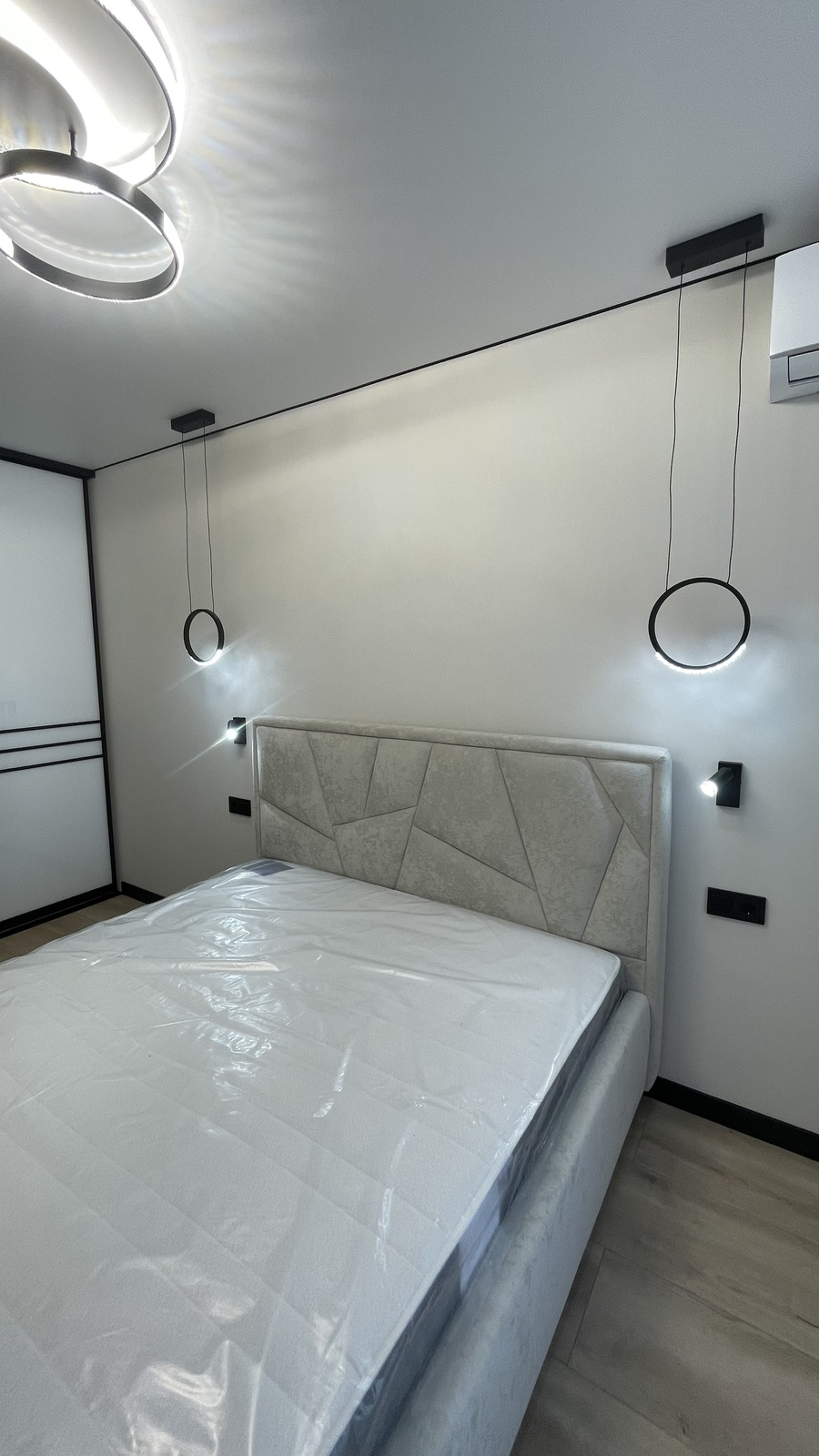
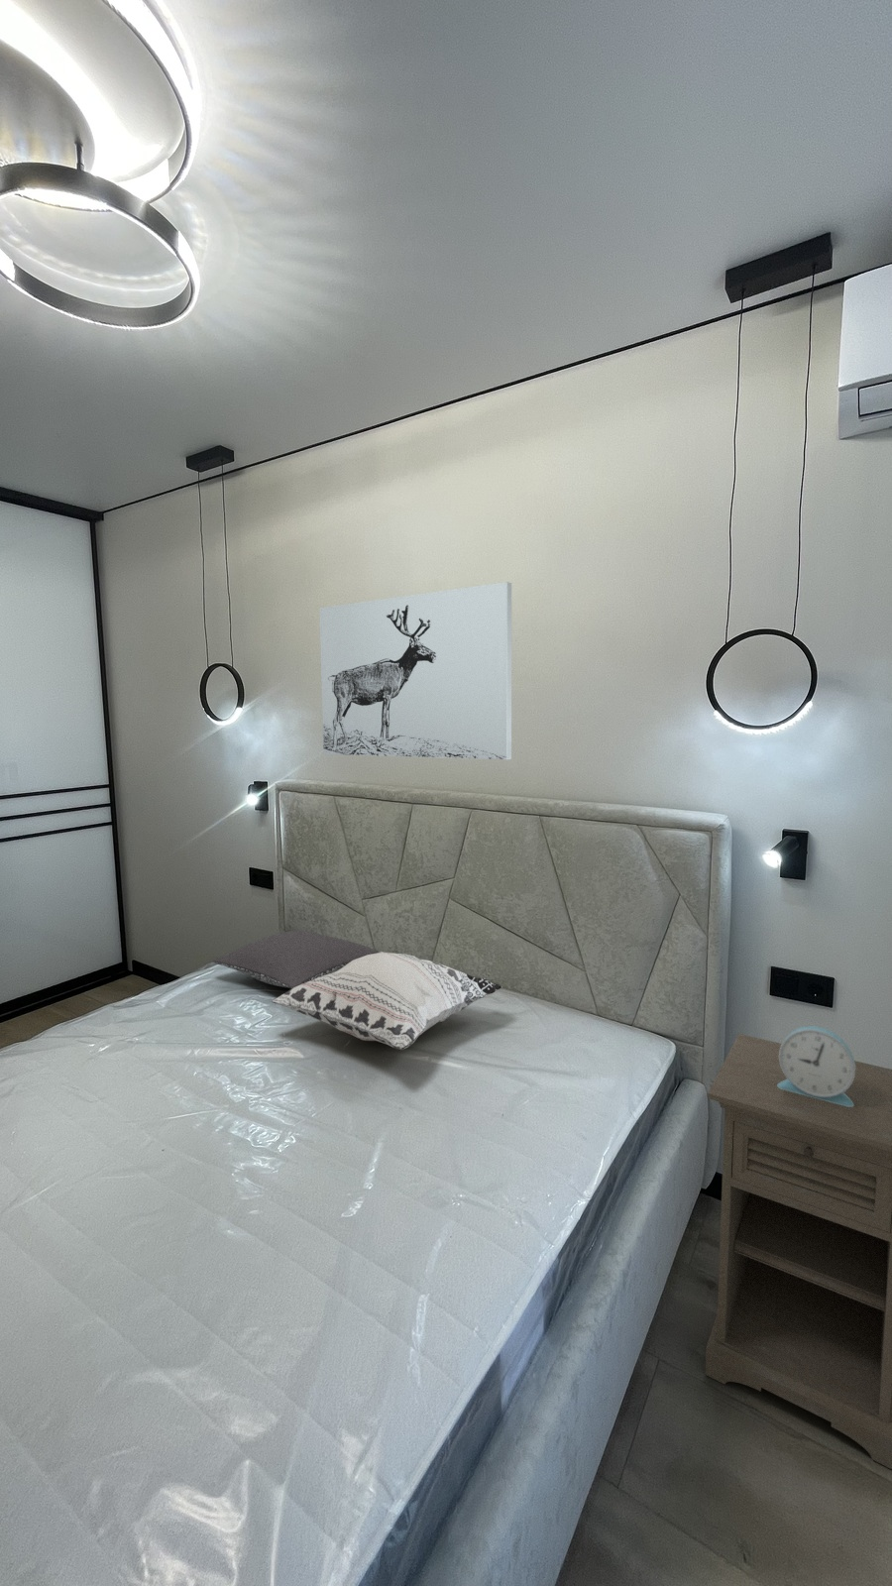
+ wall art [318,581,512,761]
+ pillow [212,930,380,989]
+ nightstand [704,1033,892,1471]
+ alarm clock [778,1025,855,1107]
+ decorative pillow [270,951,503,1051]
